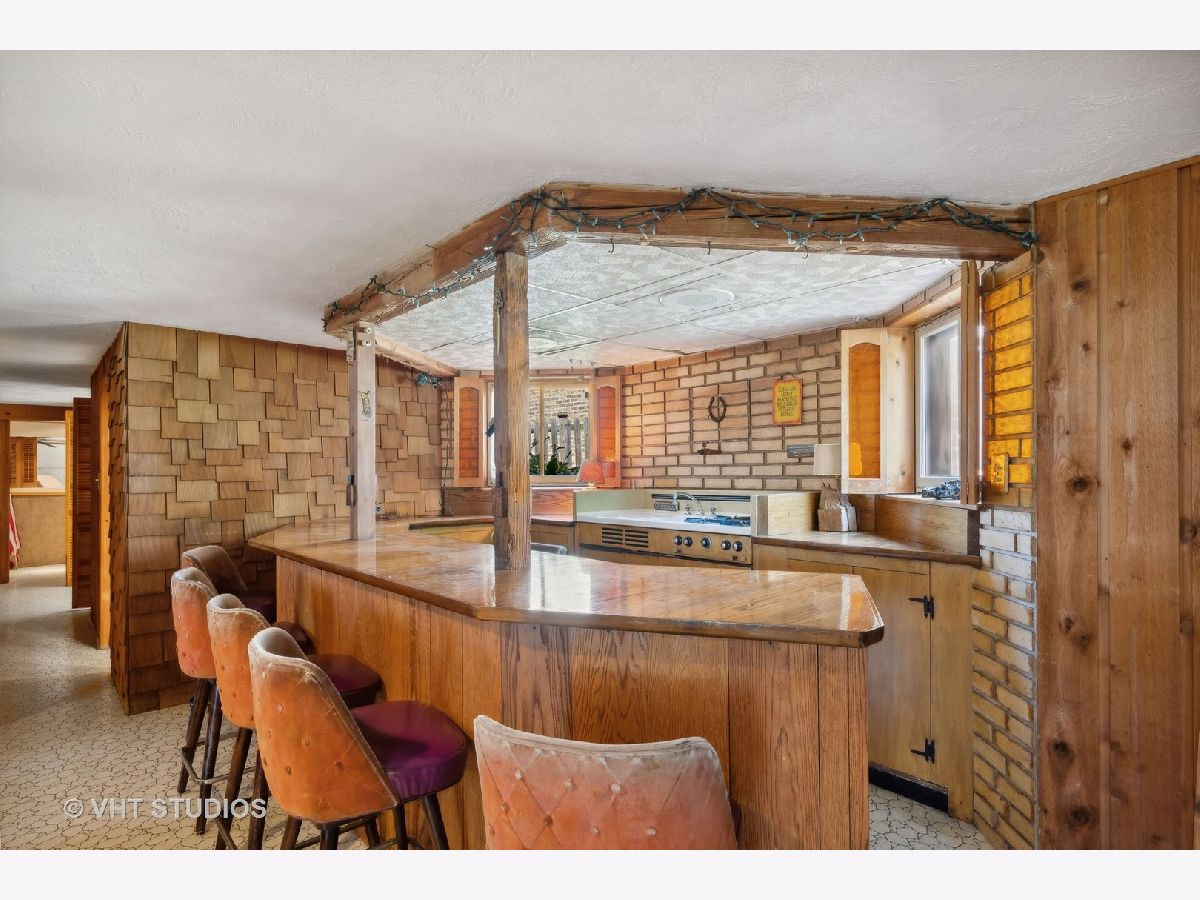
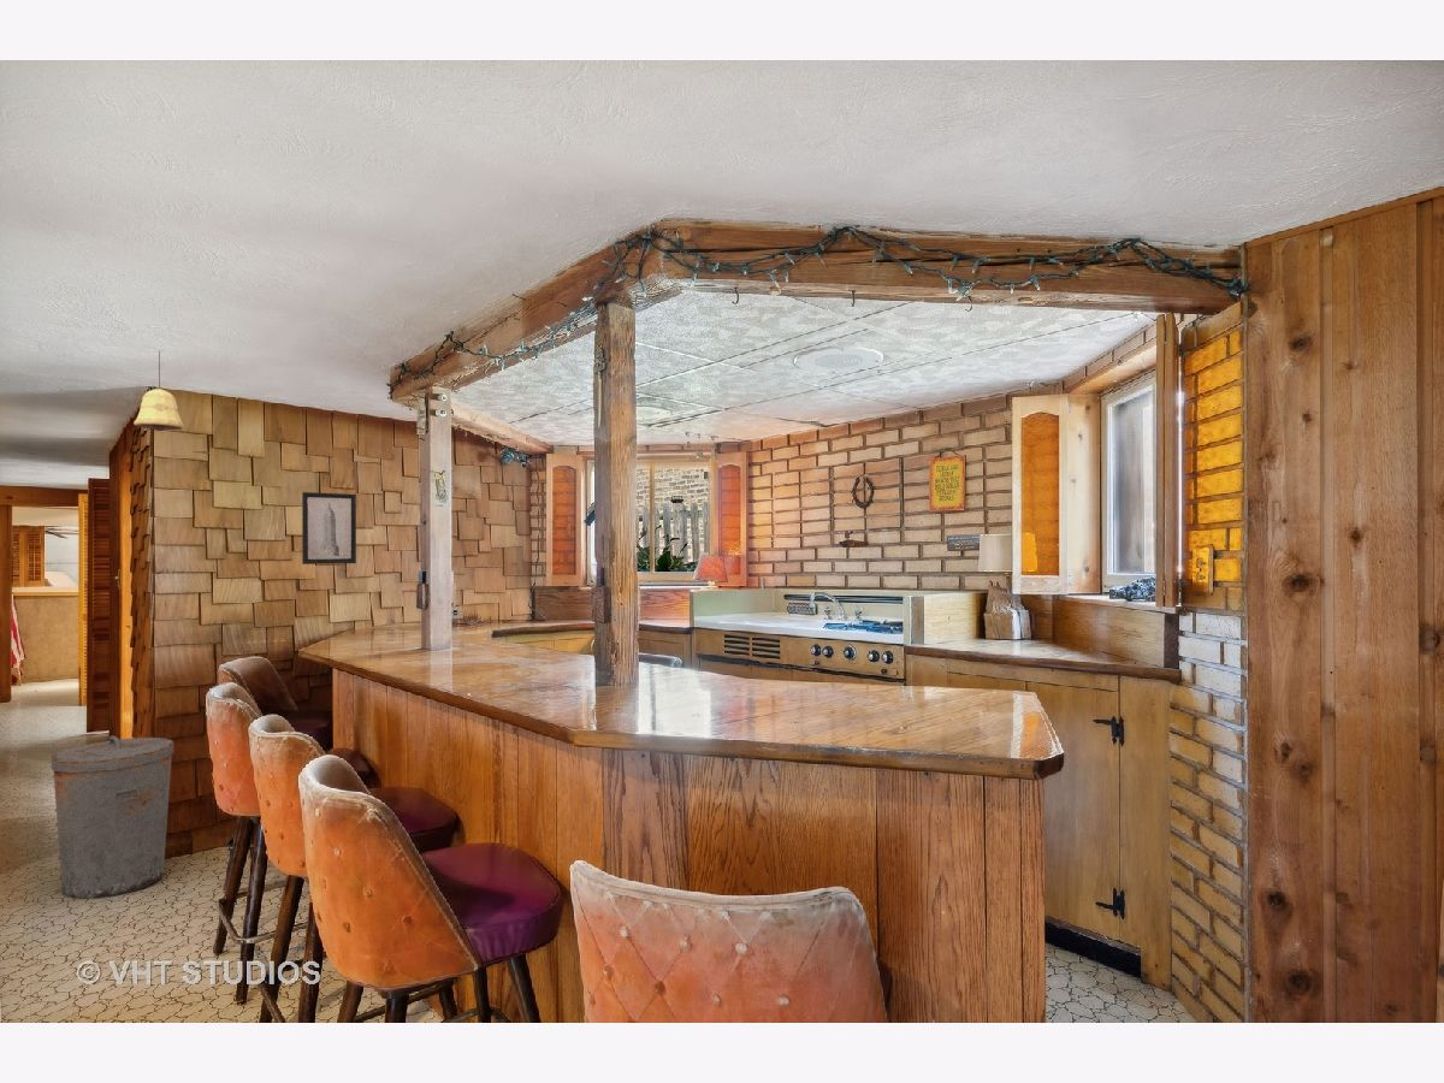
+ wall art [301,491,357,566]
+ trash can [51,735,174,900]
+ pendant light [132,350,185,432]
